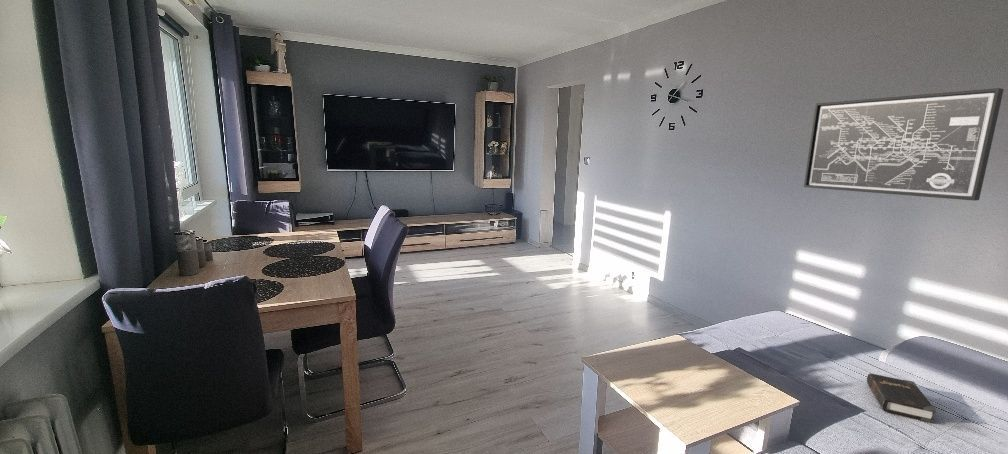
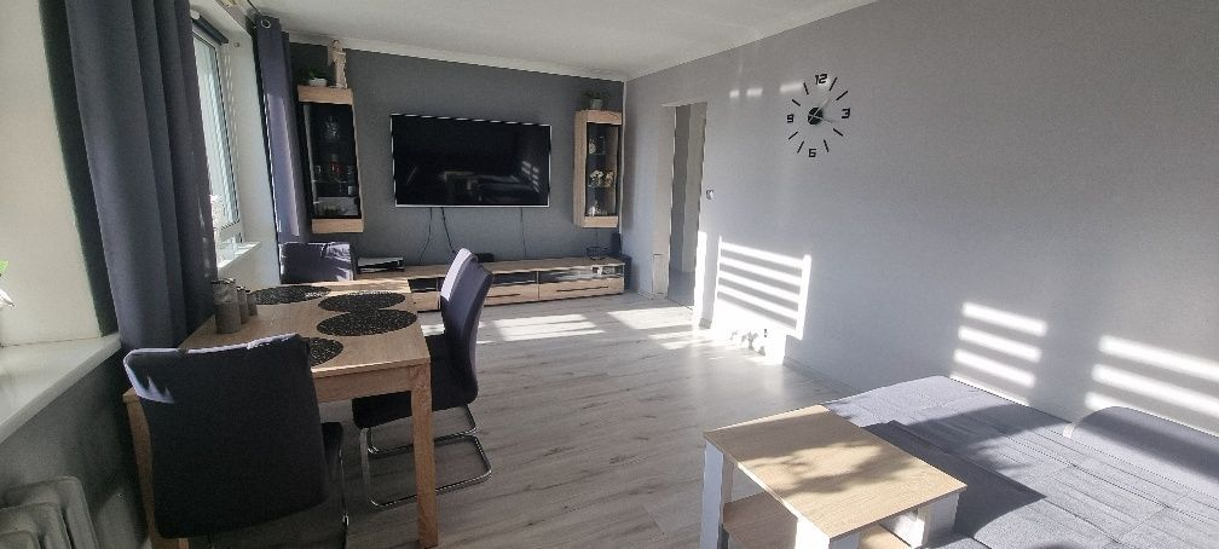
- hardback book [866,373,937,424]
- wall art [803,87,1005,201]
